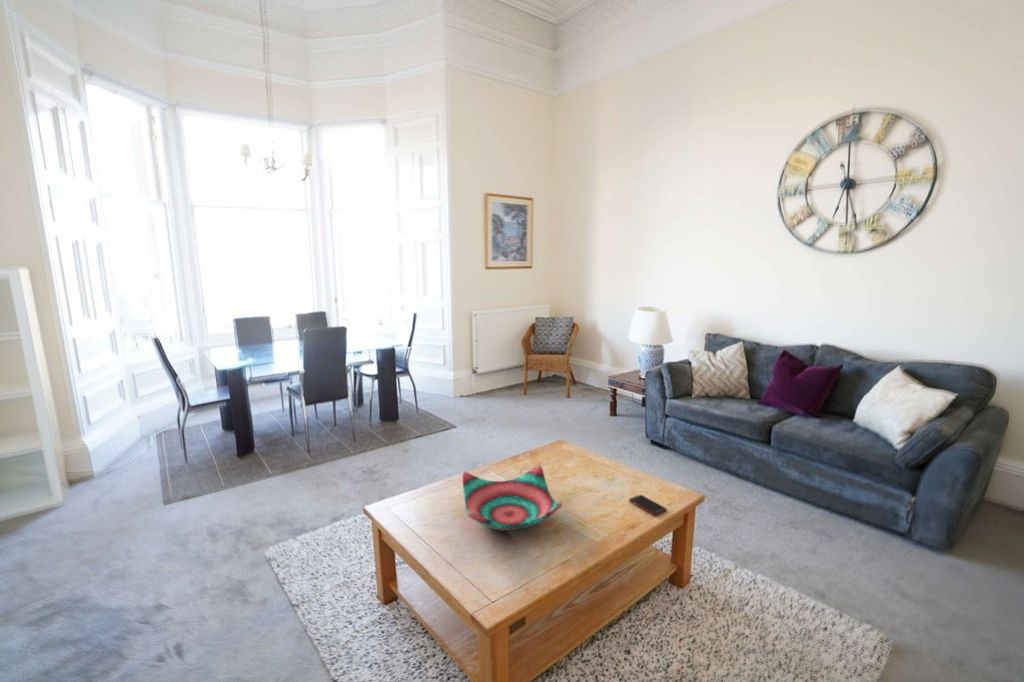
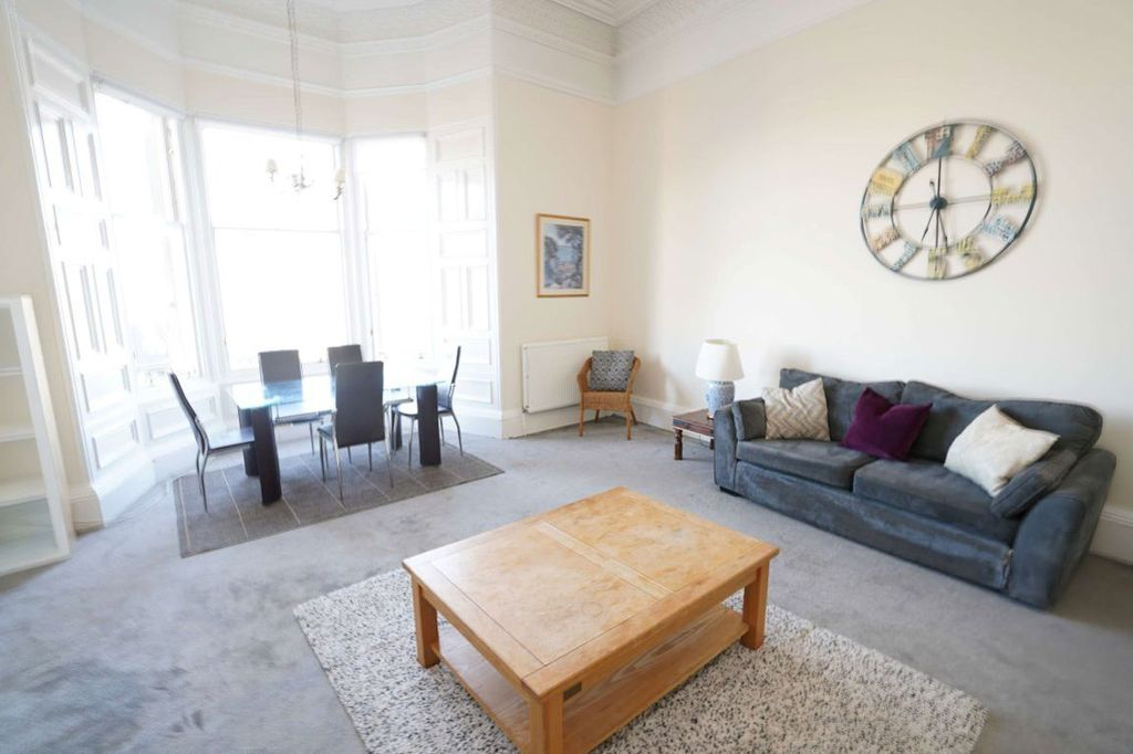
- cell phone [628,494,668,517]
- decorative bowl [462,464,563,532]
